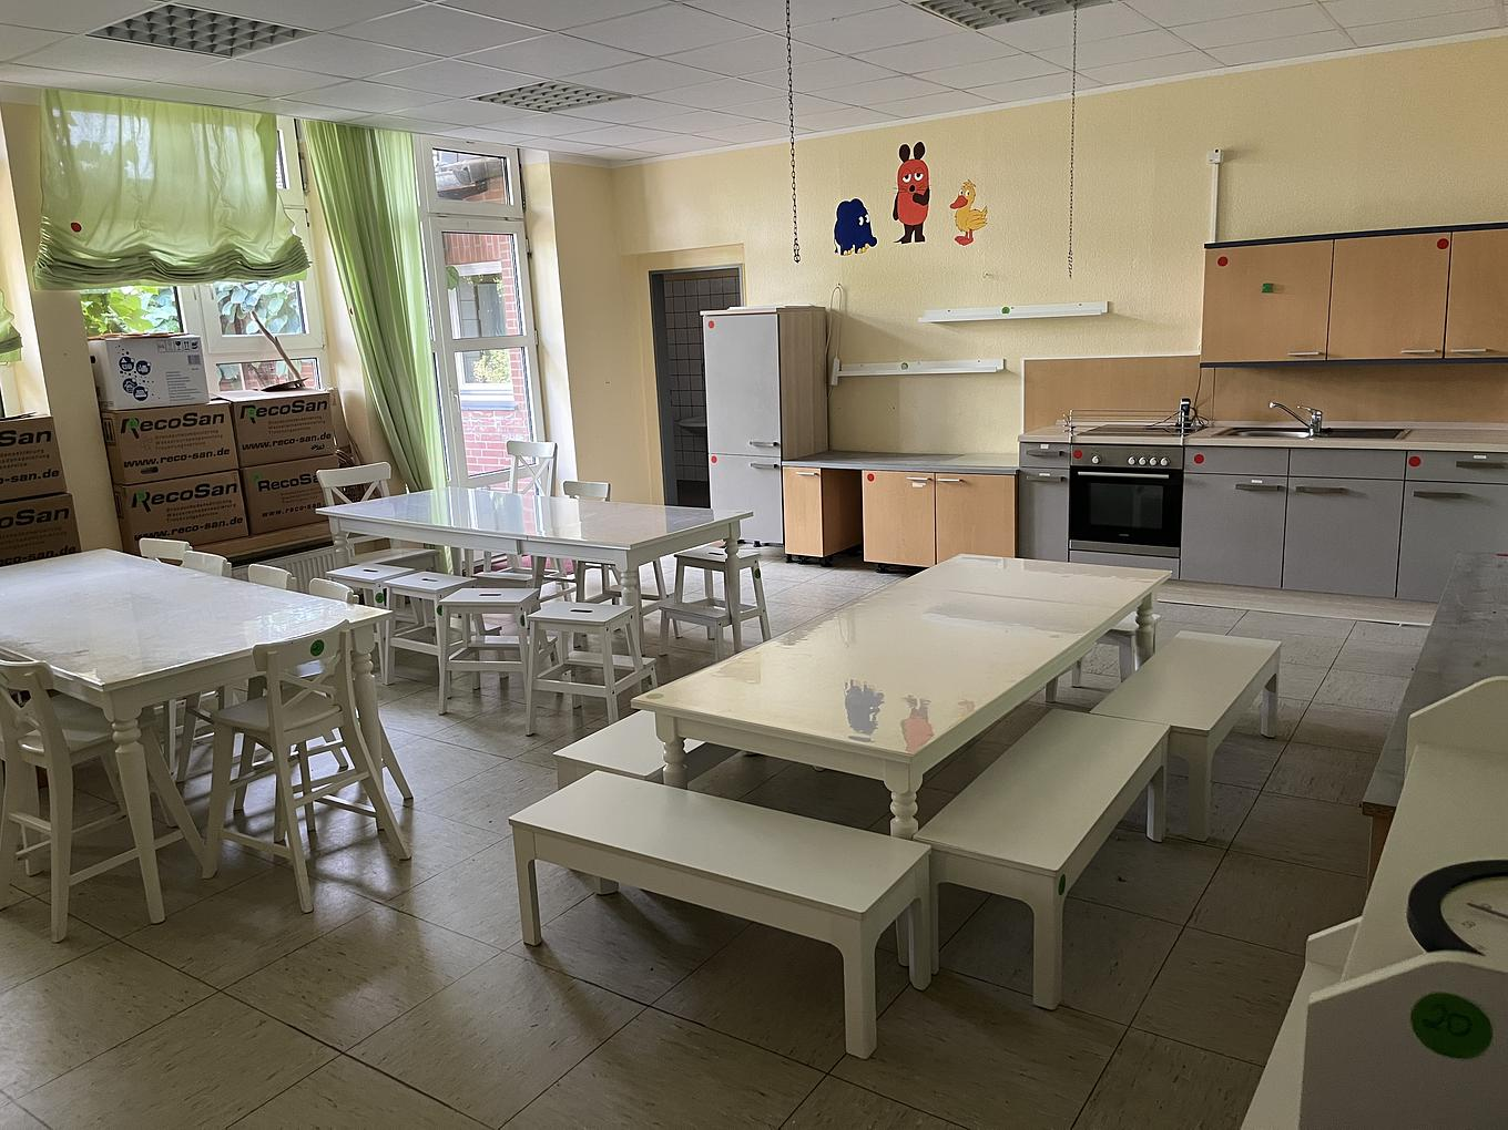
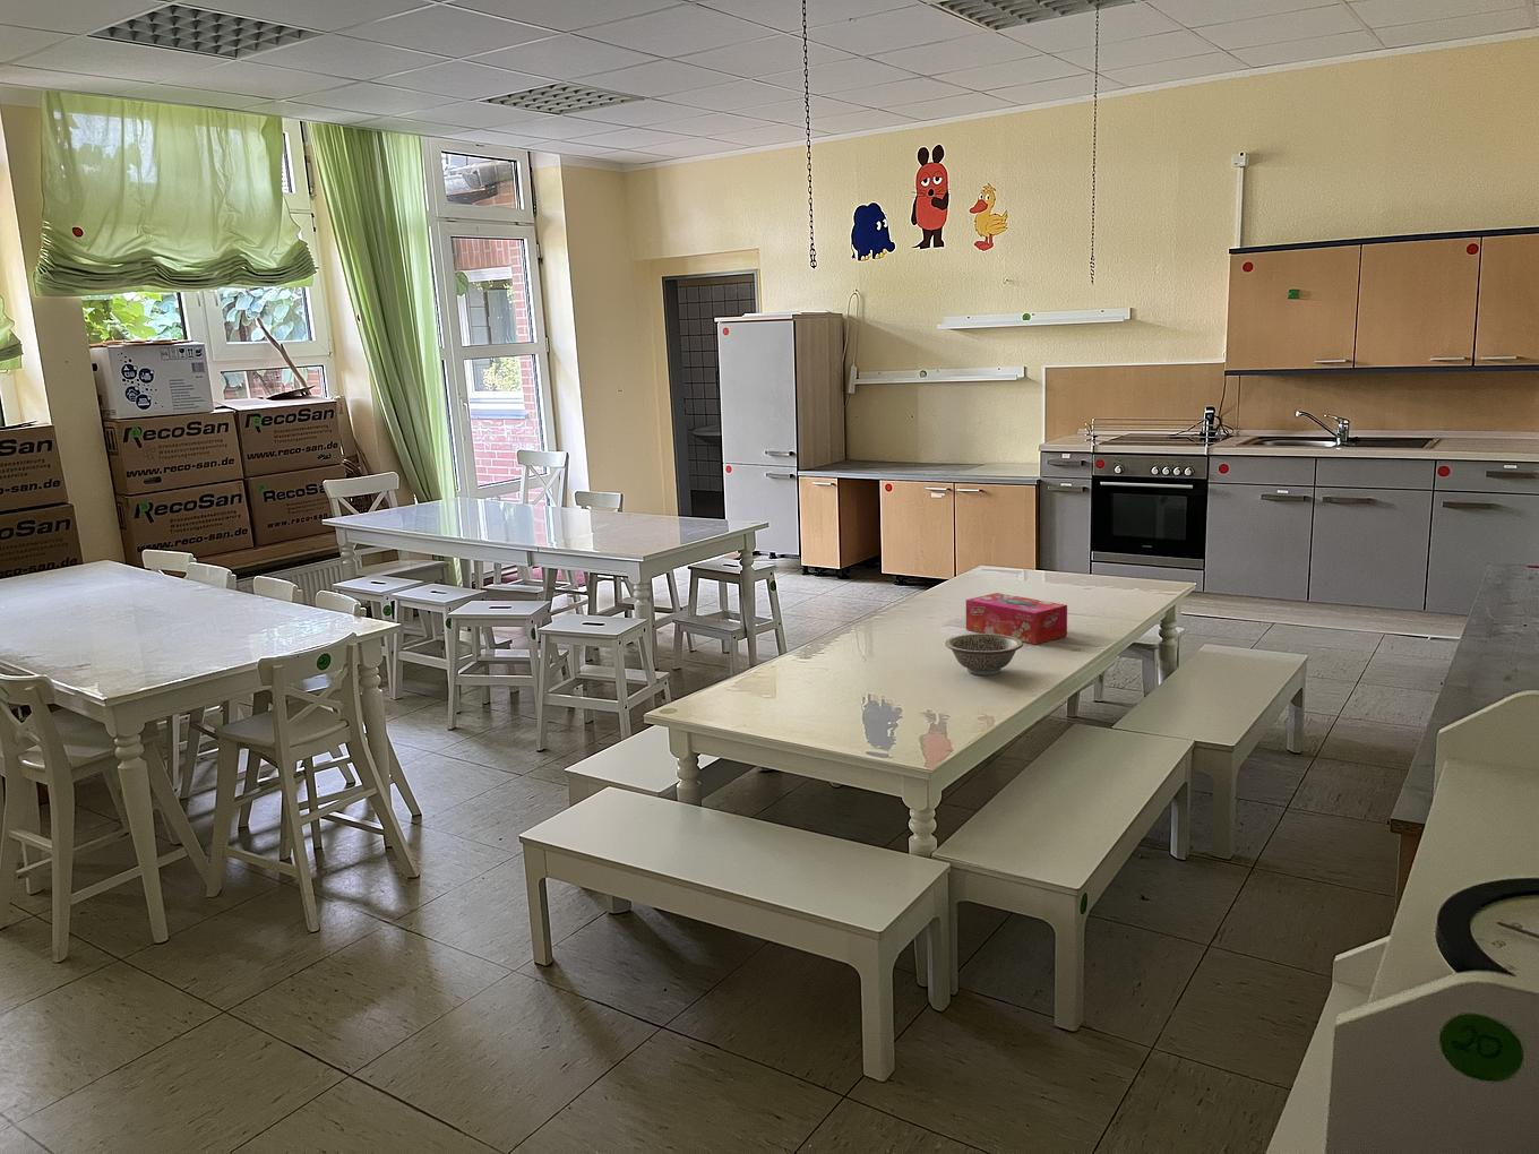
+ decorative bowl [944,633,1024,676]
+ tissue box [966,592,1069,645]
